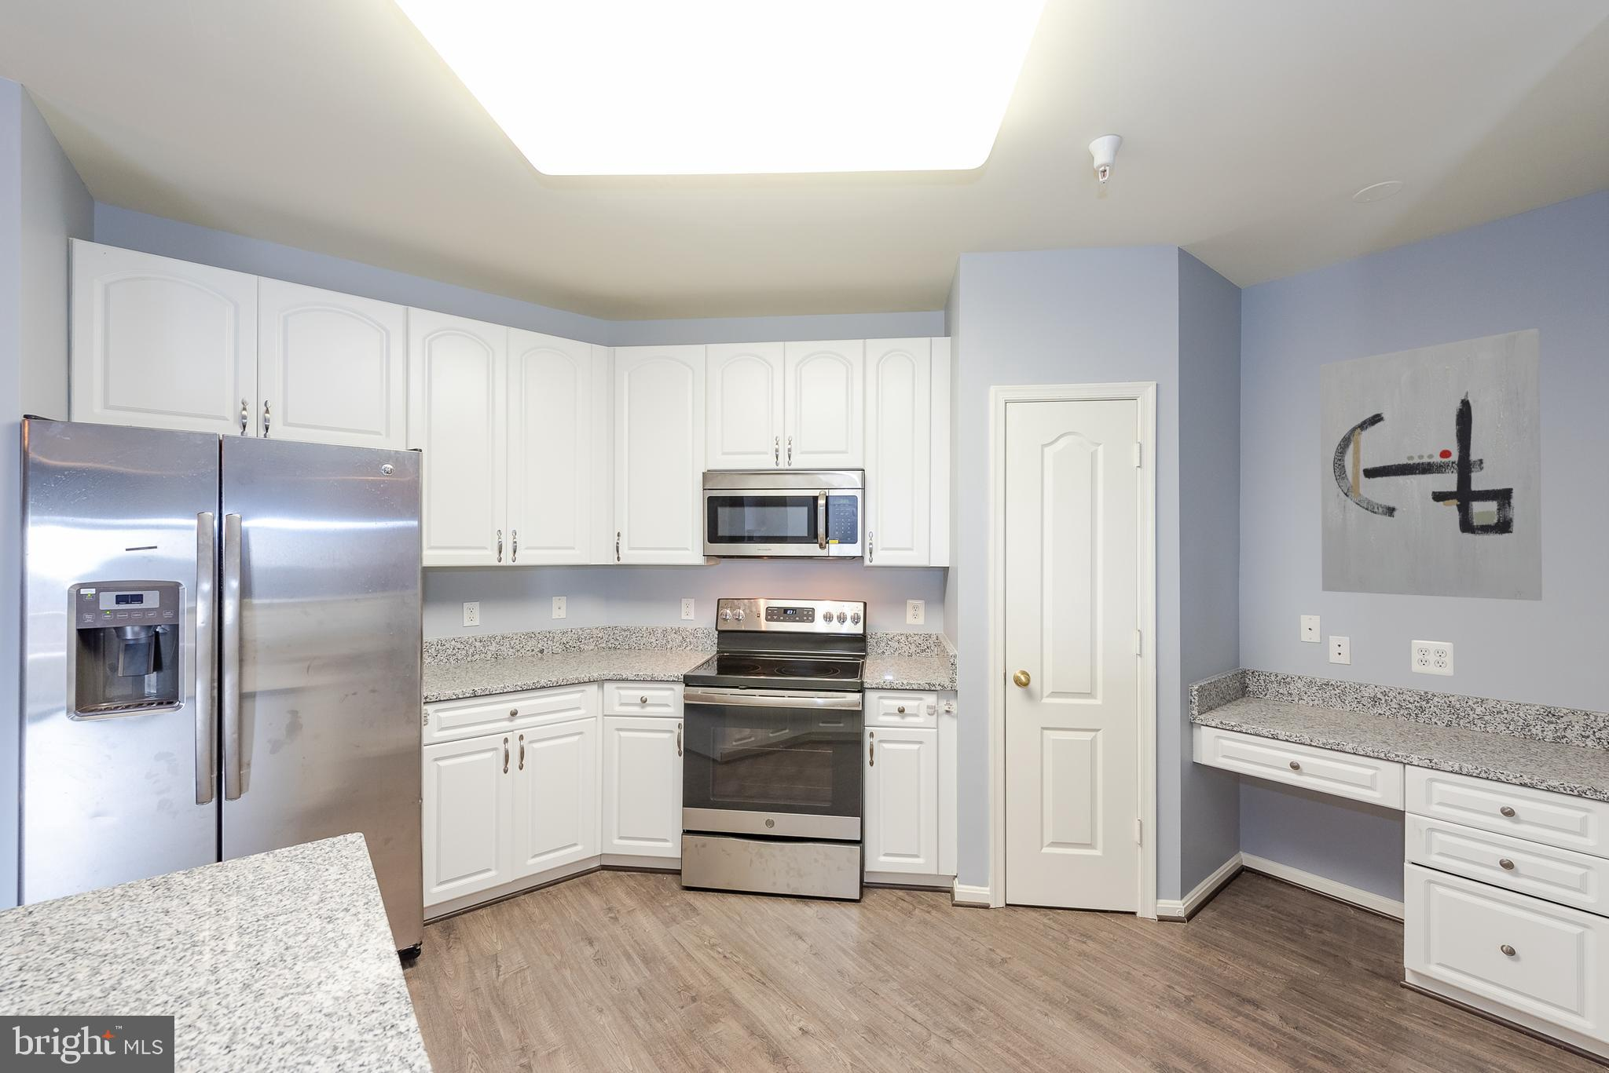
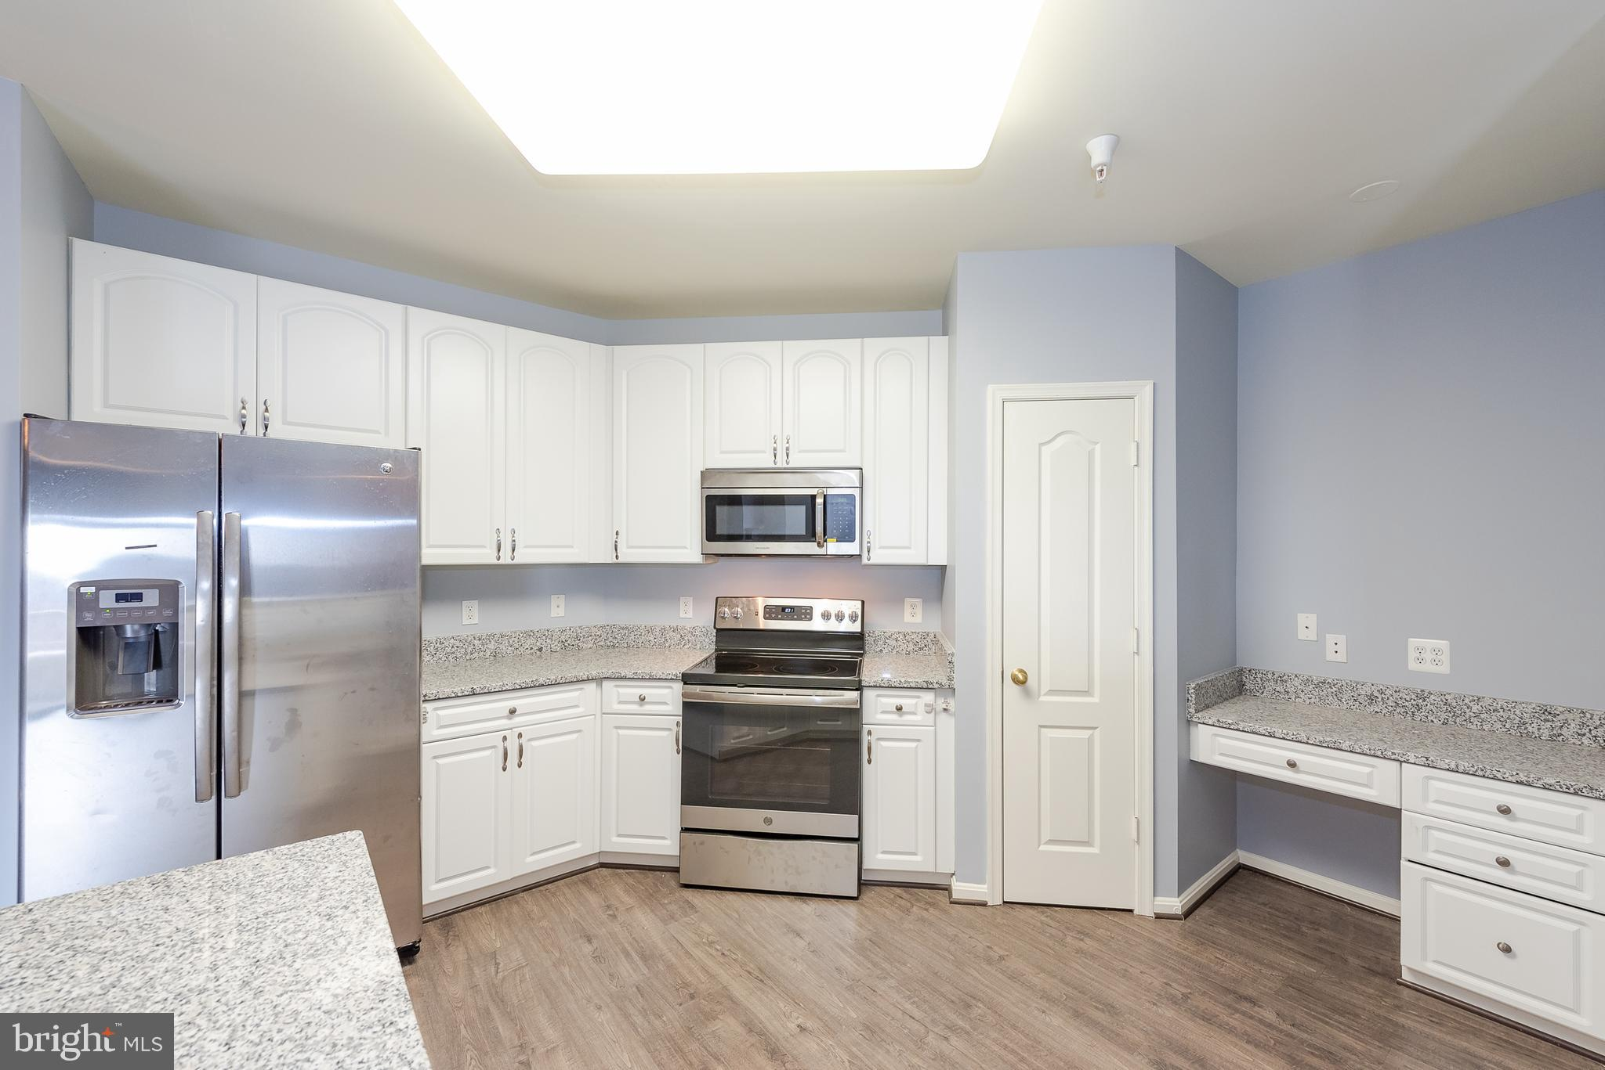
- wall art [1319,327,1543,601]
